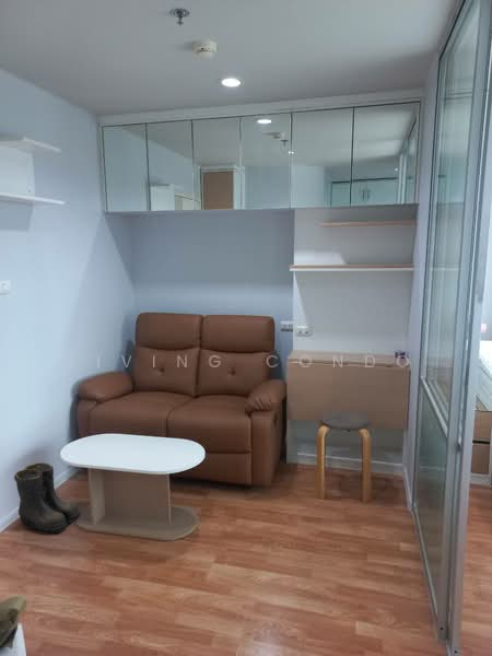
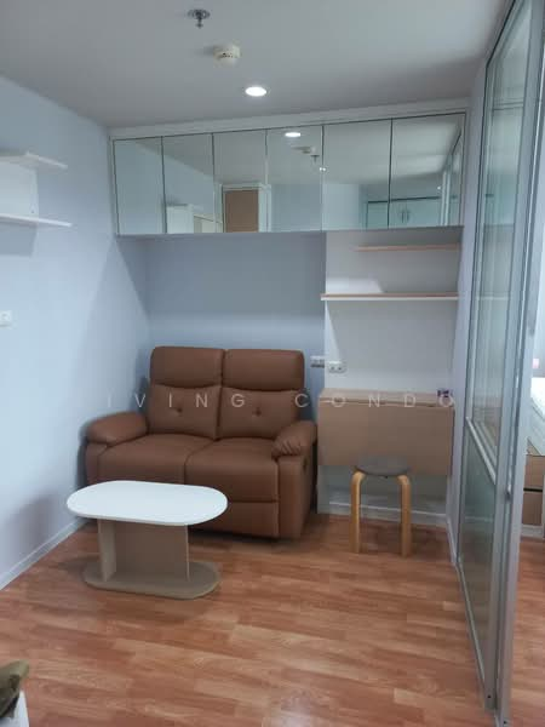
- boots [13,461,83,534]
